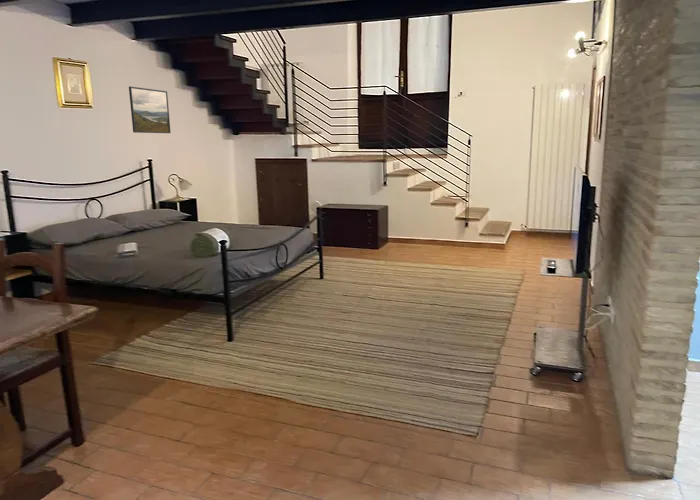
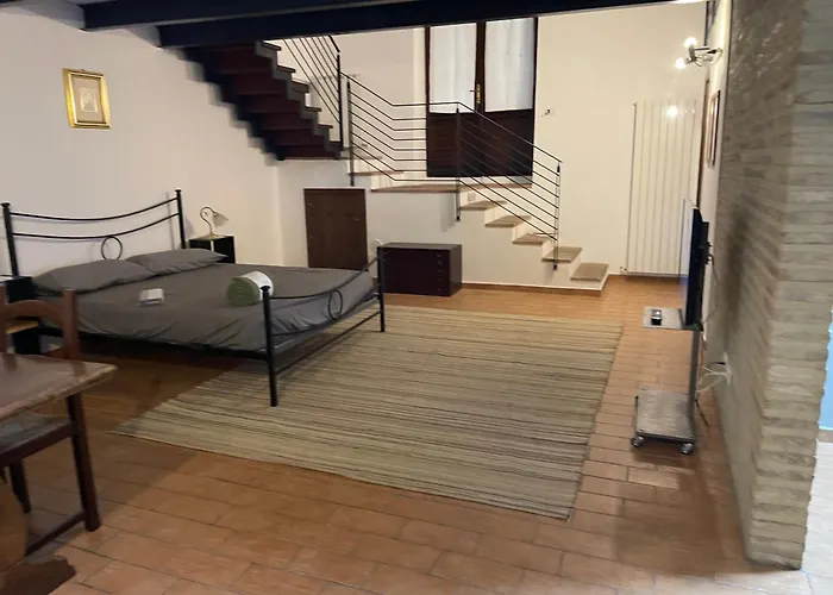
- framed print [128,85,171,134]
